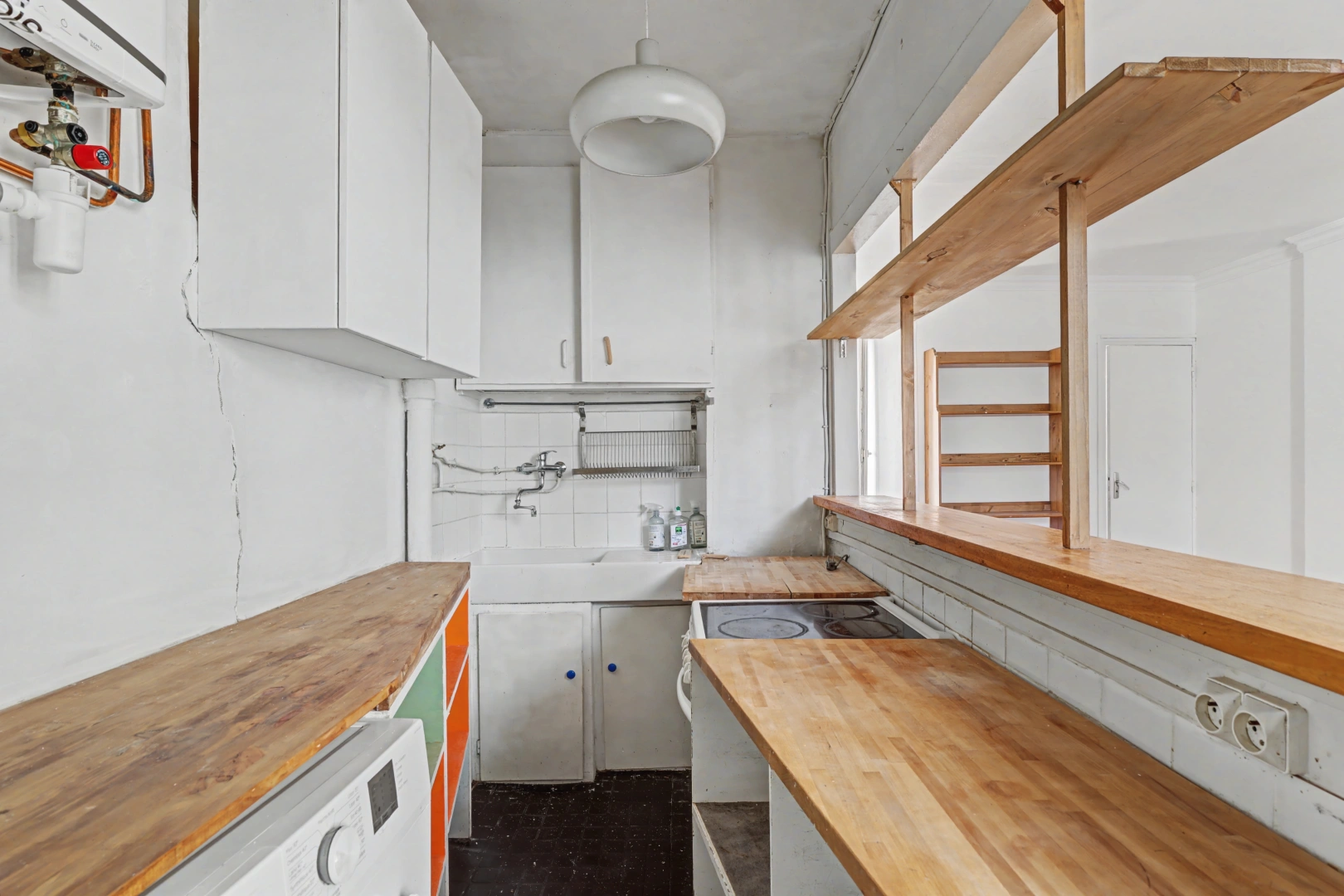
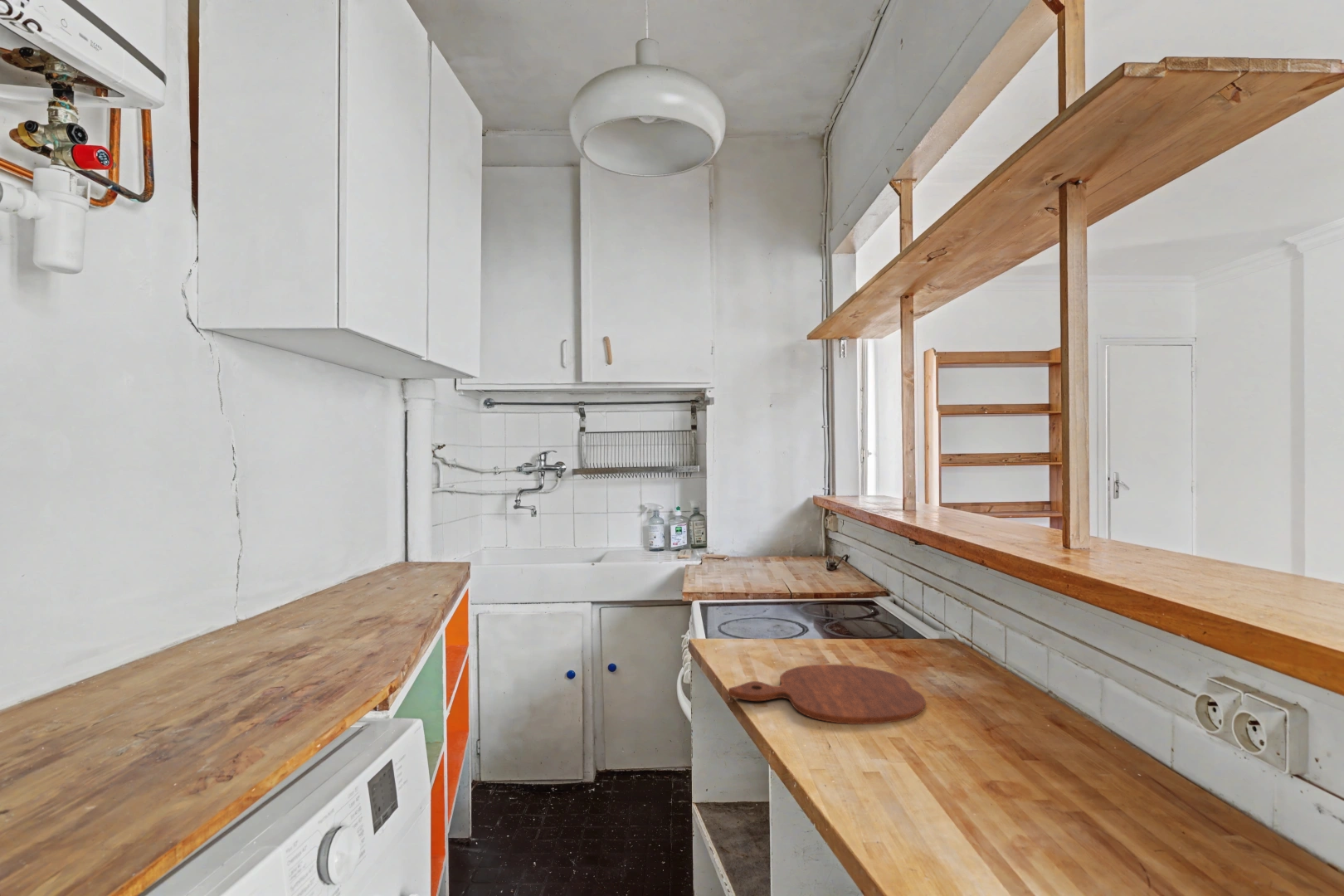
+ cutting board [728,664,927,725]
